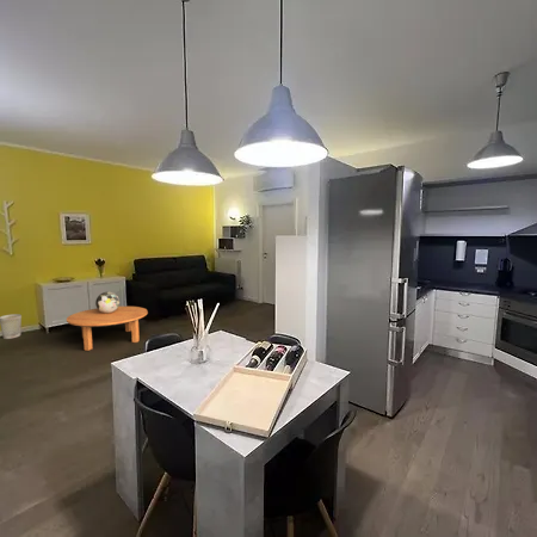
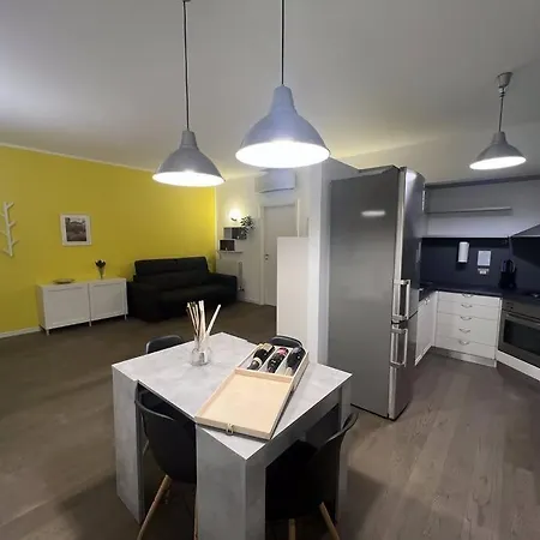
- coffee table [66,305,149,352]
- wastebasket [0,313,23,340]
- decorative globe [94,291,121,313]
